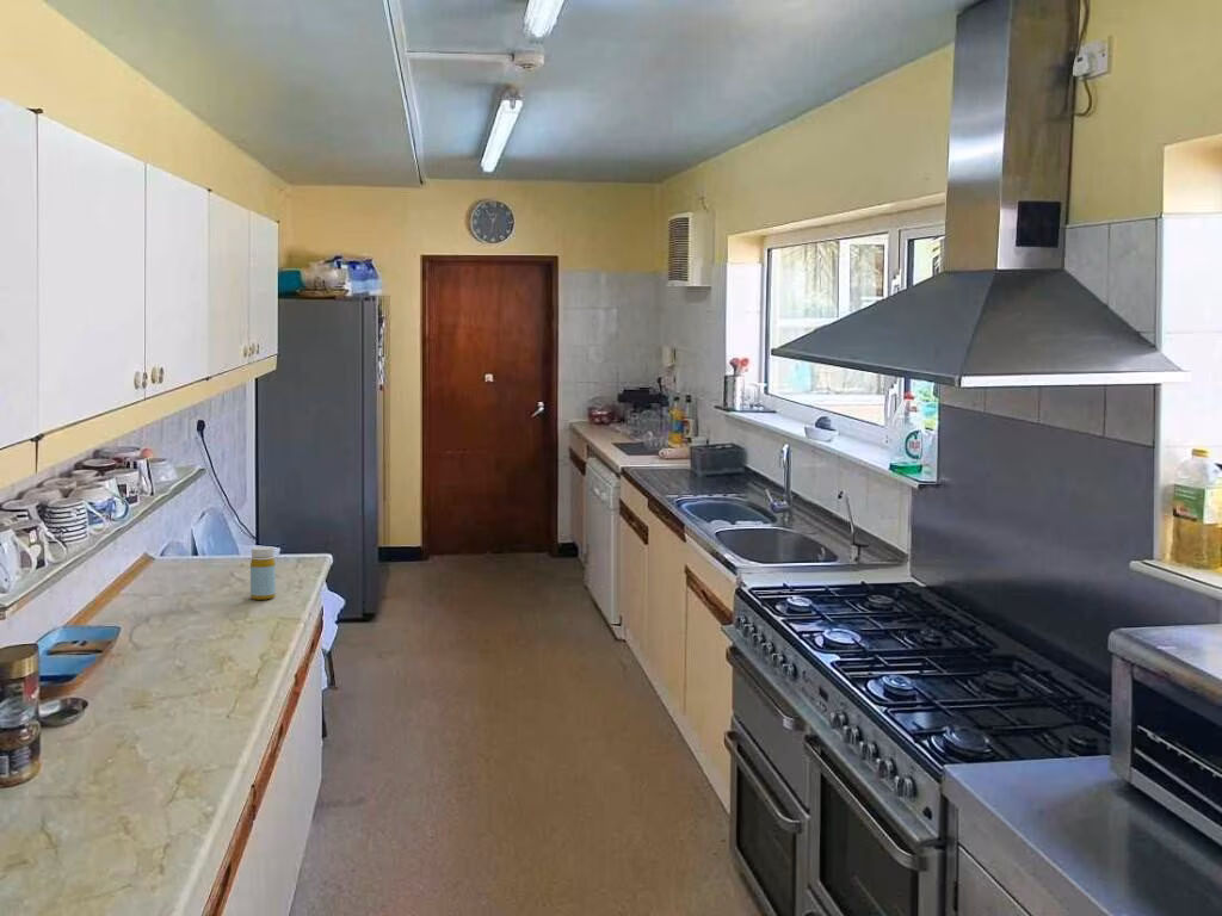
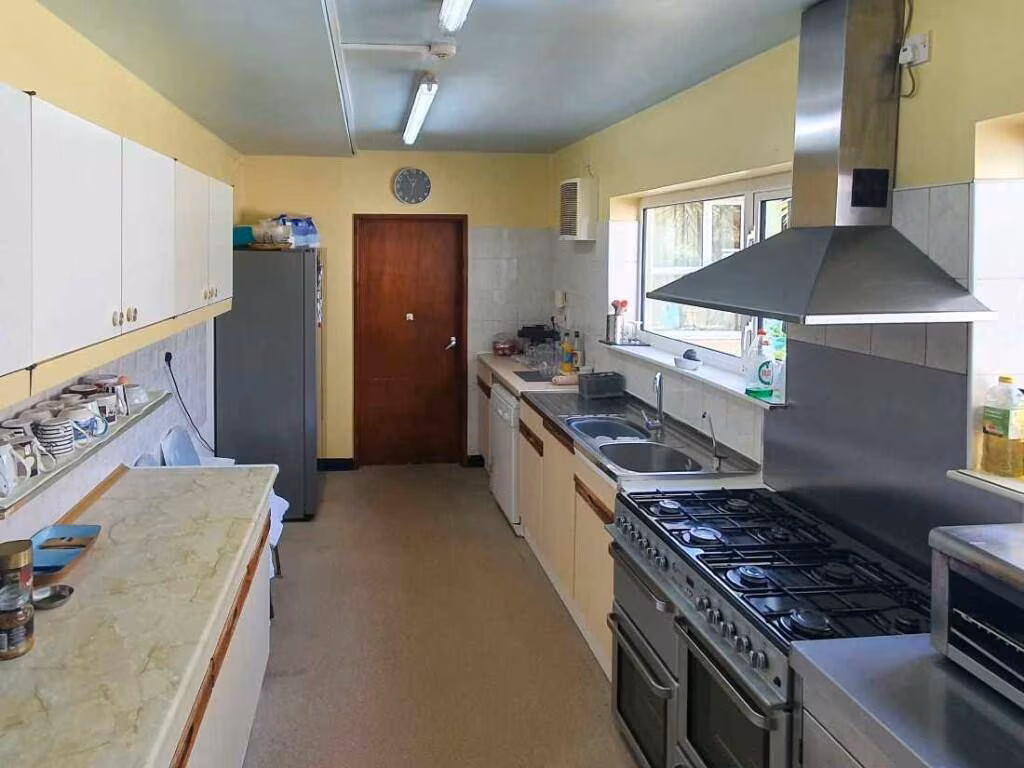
- bottle [249,545,277,601]
